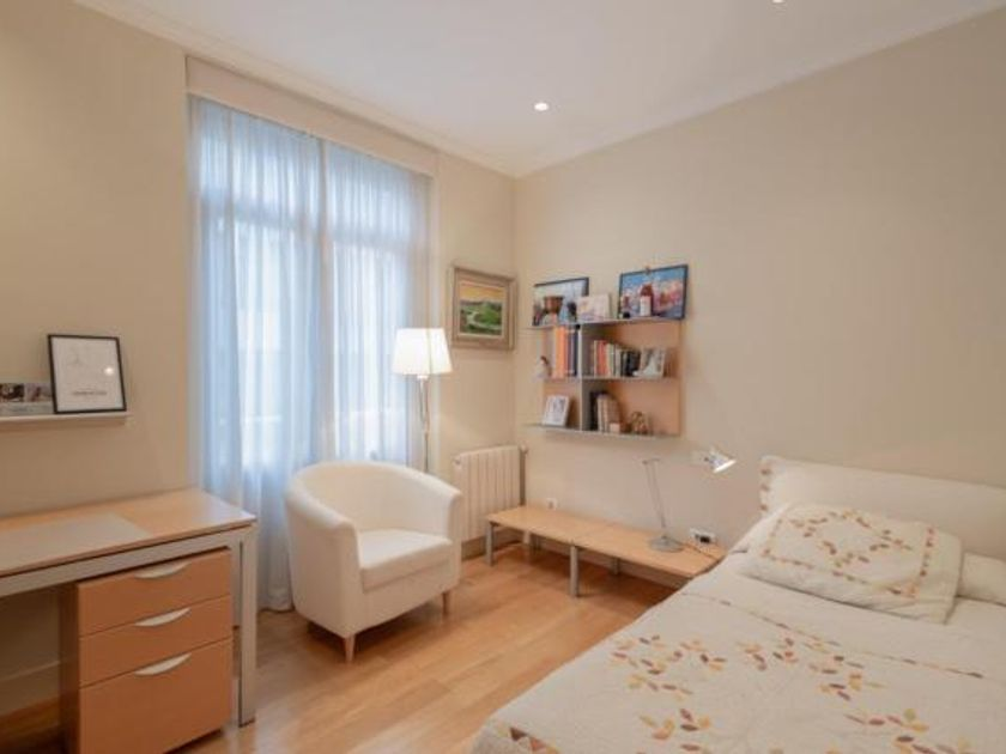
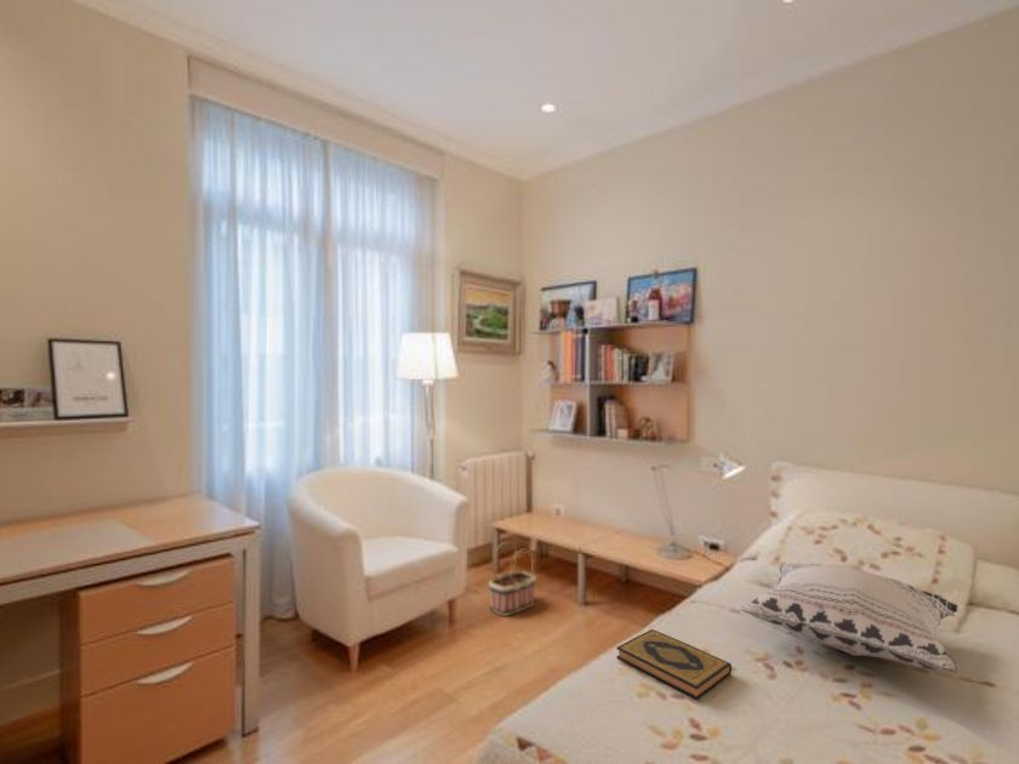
+ basket [488,541,537,617]
+ hardback book [615,628,733,701]
+ decorative pillow [739,561,960,673]
